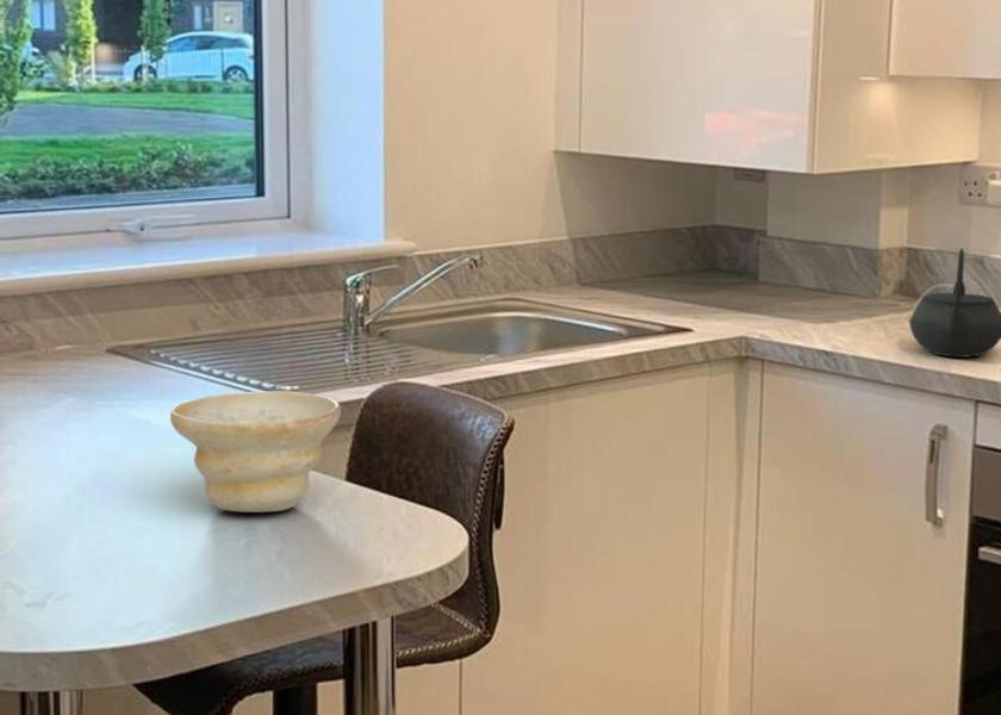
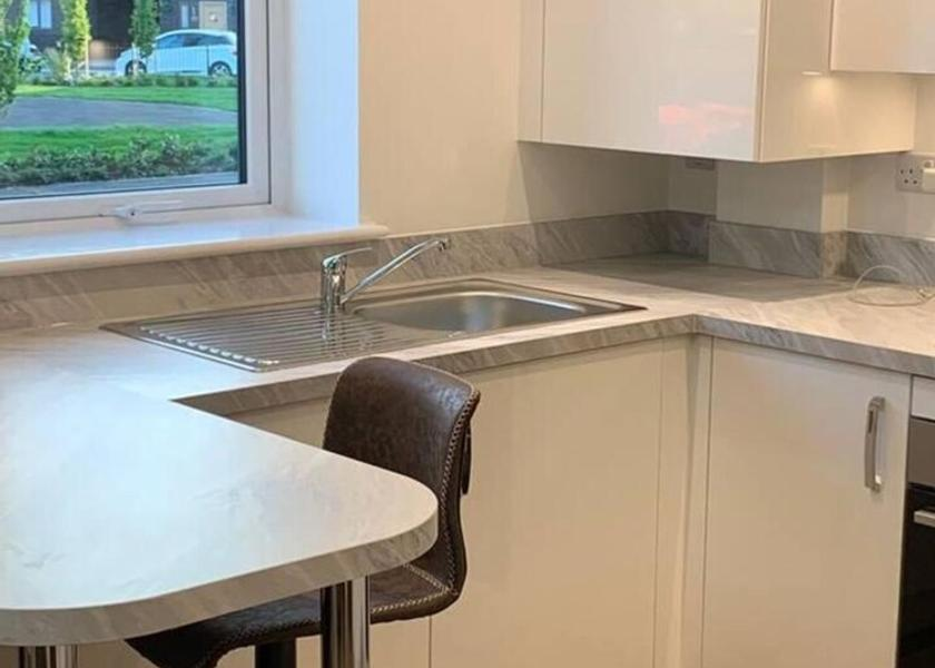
- kettle [908,247,1001,359]
- bowl [169,390,342,514]
